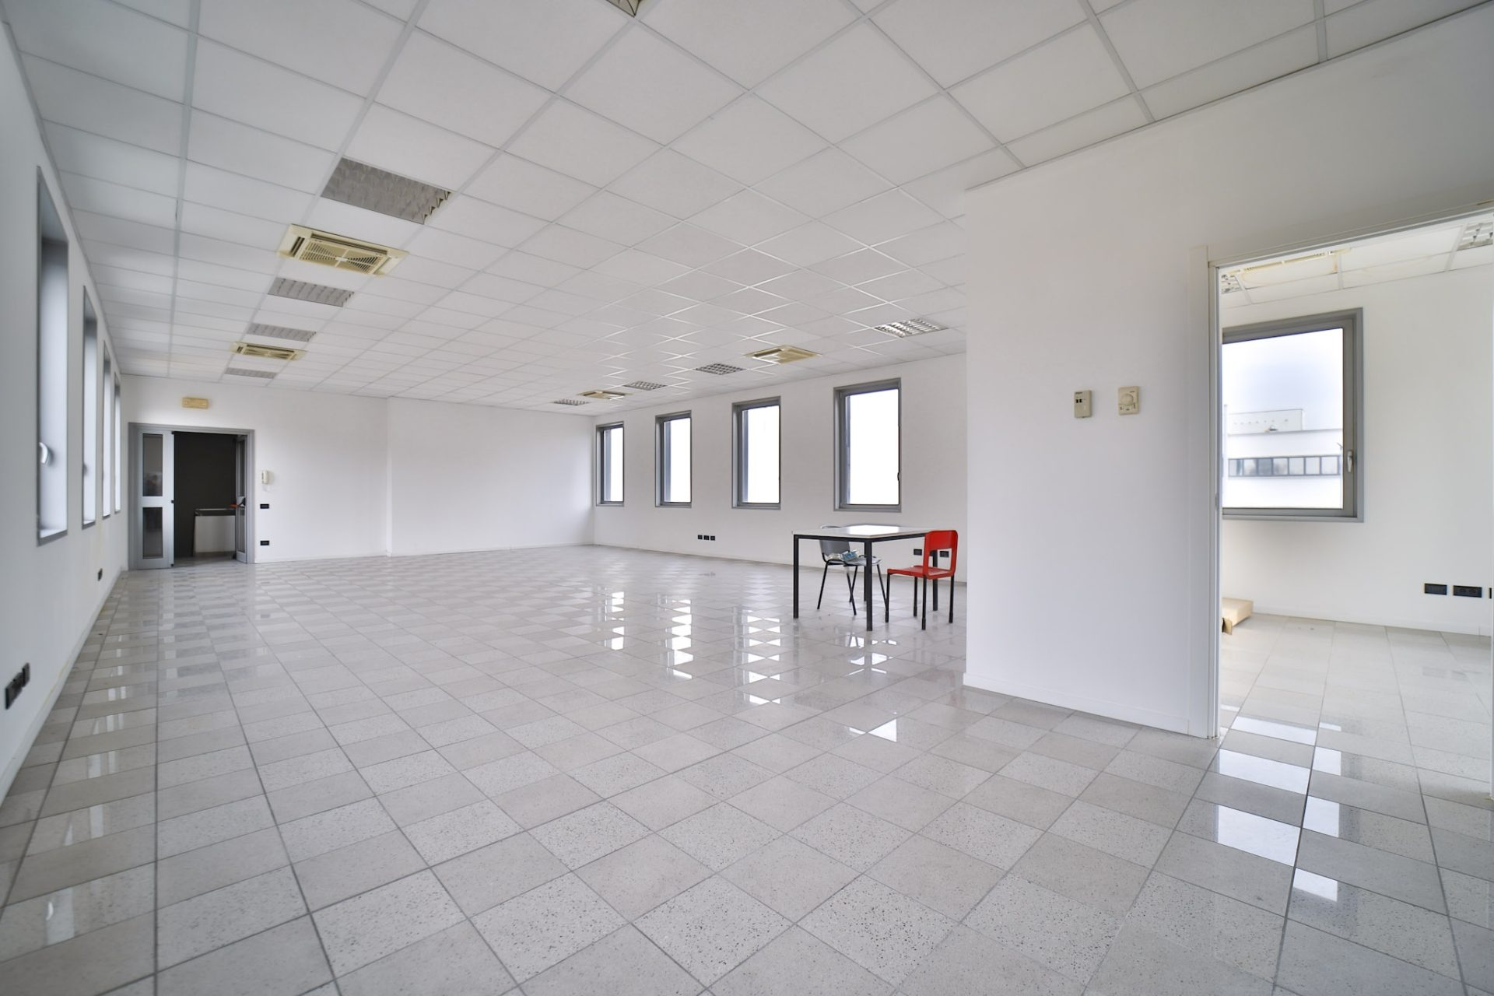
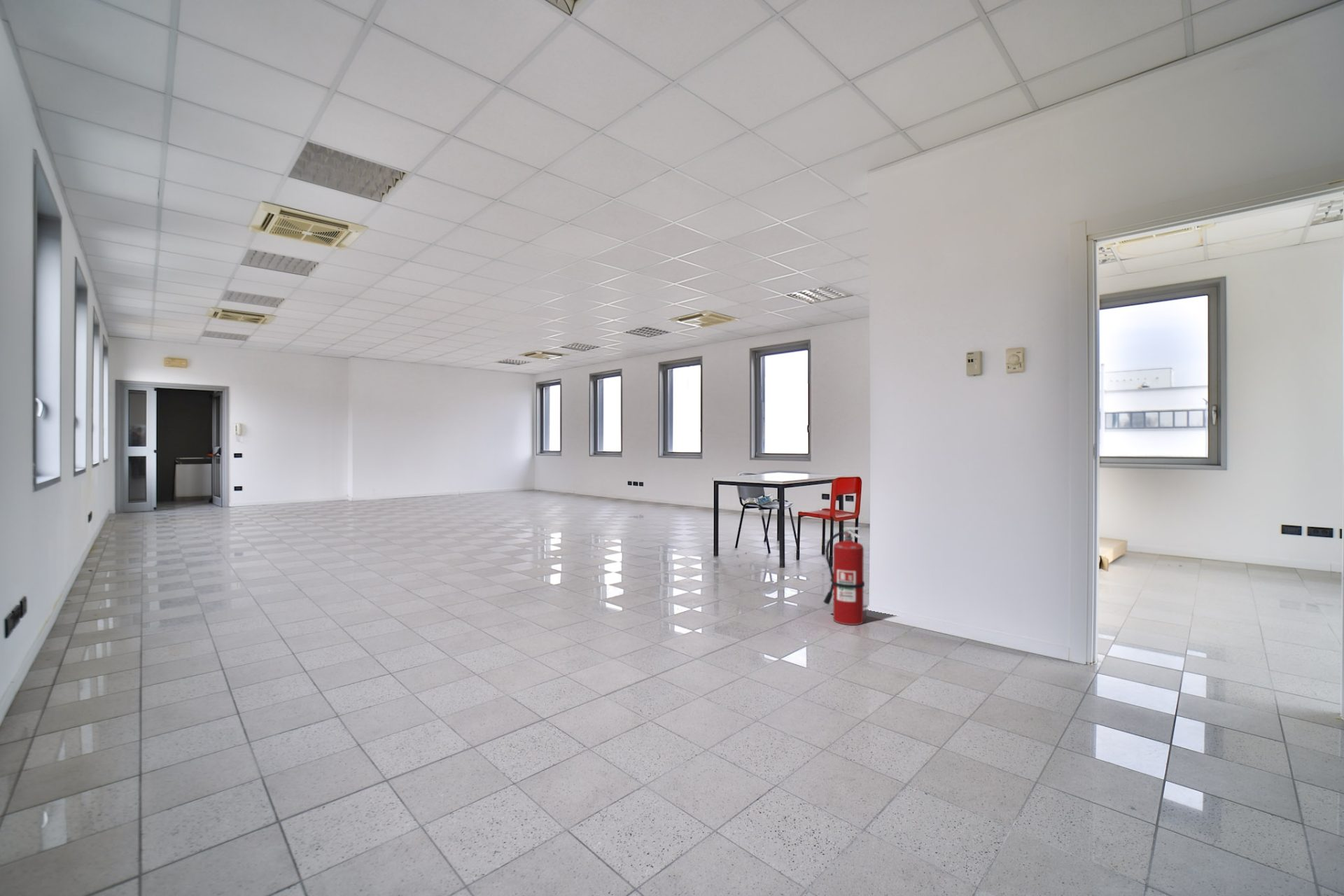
+ fire extinguisher [823,527,865,626]
